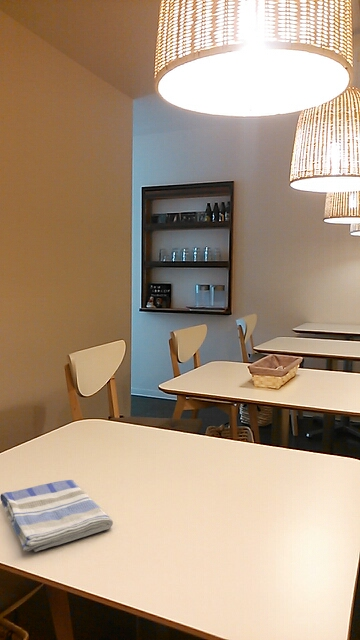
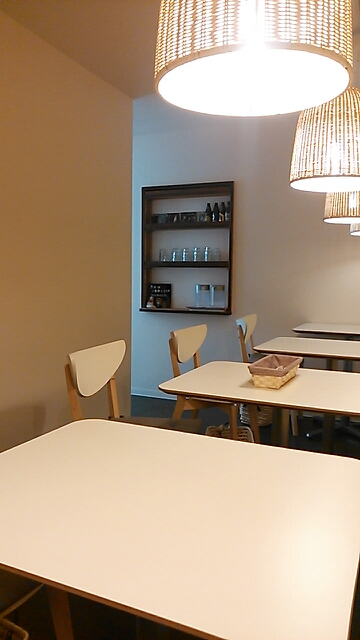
- dish towel [0,479,114,553]
